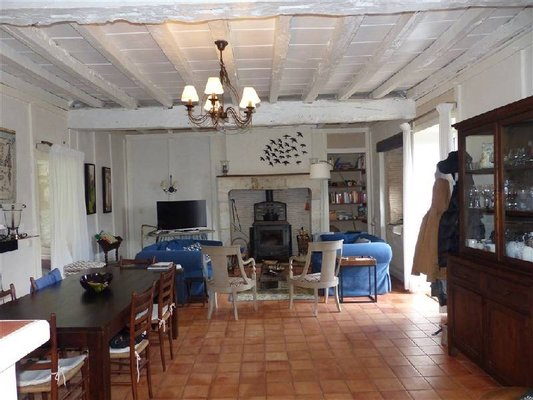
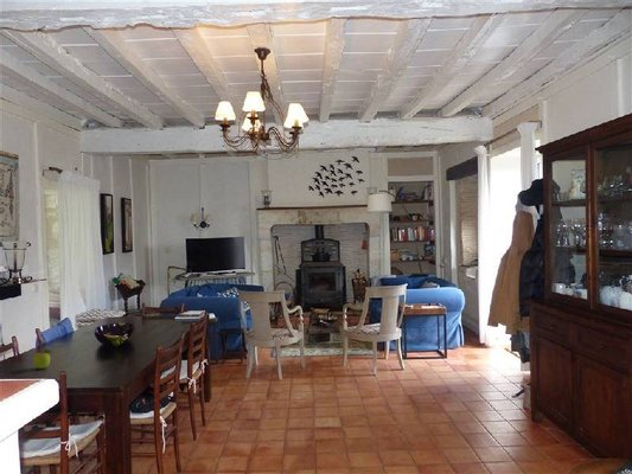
+ fruit [32,347,53,370]
